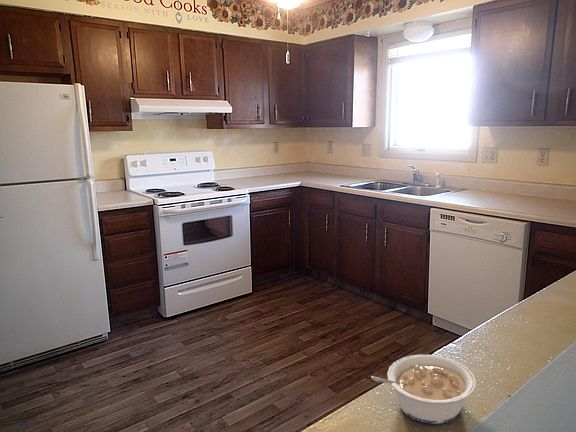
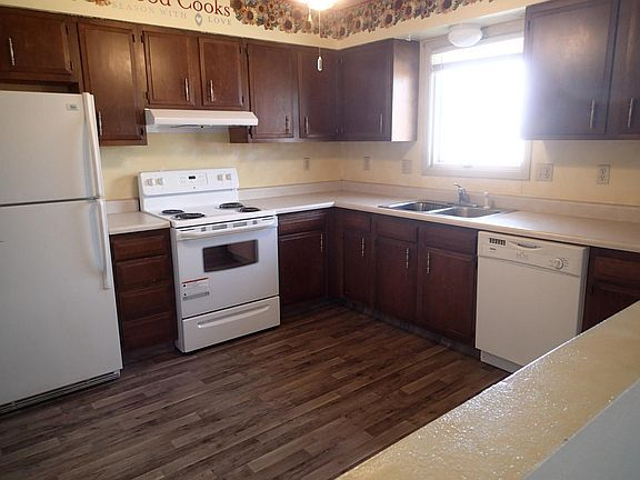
- legume [371,354,477,425]
